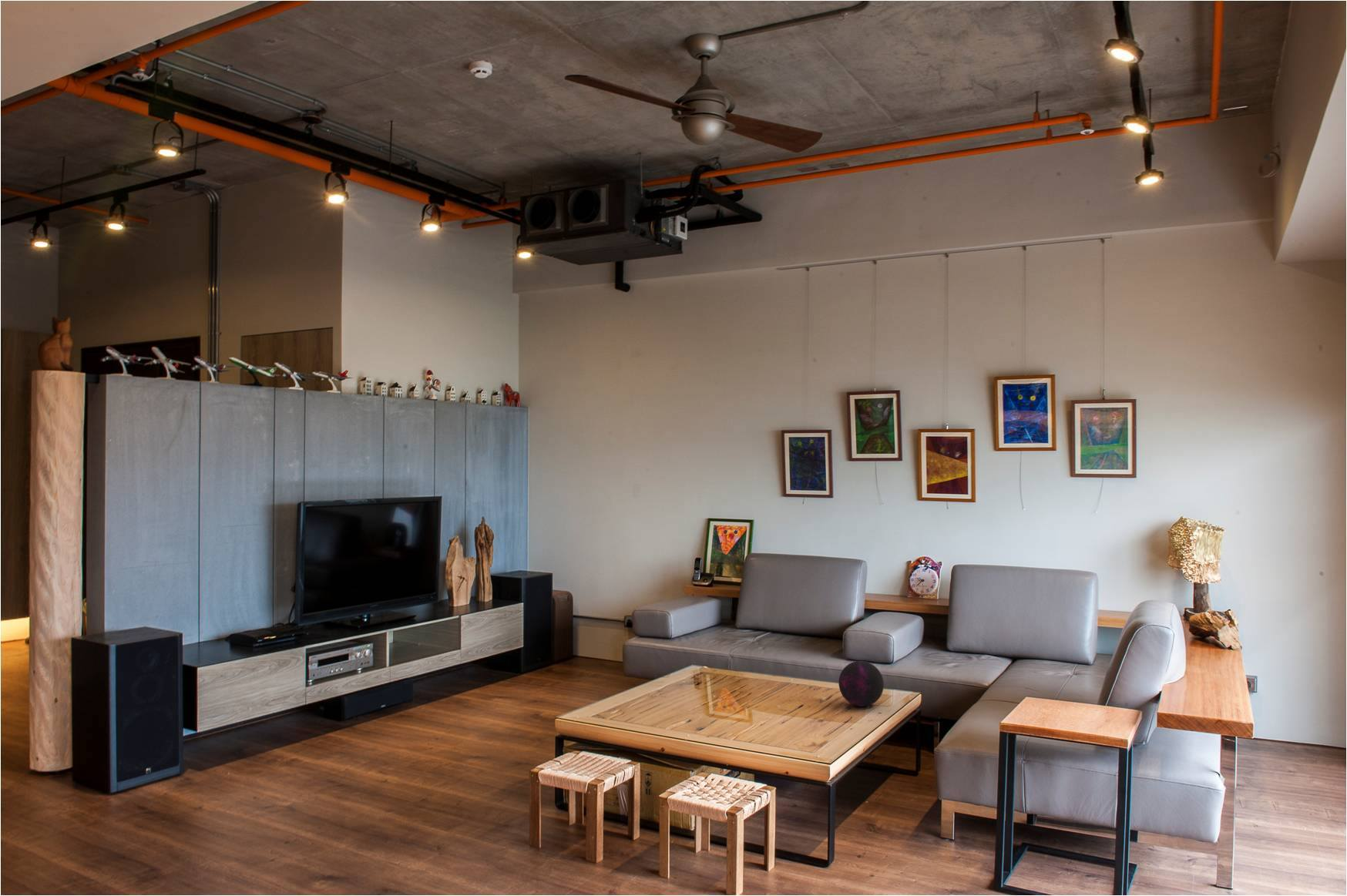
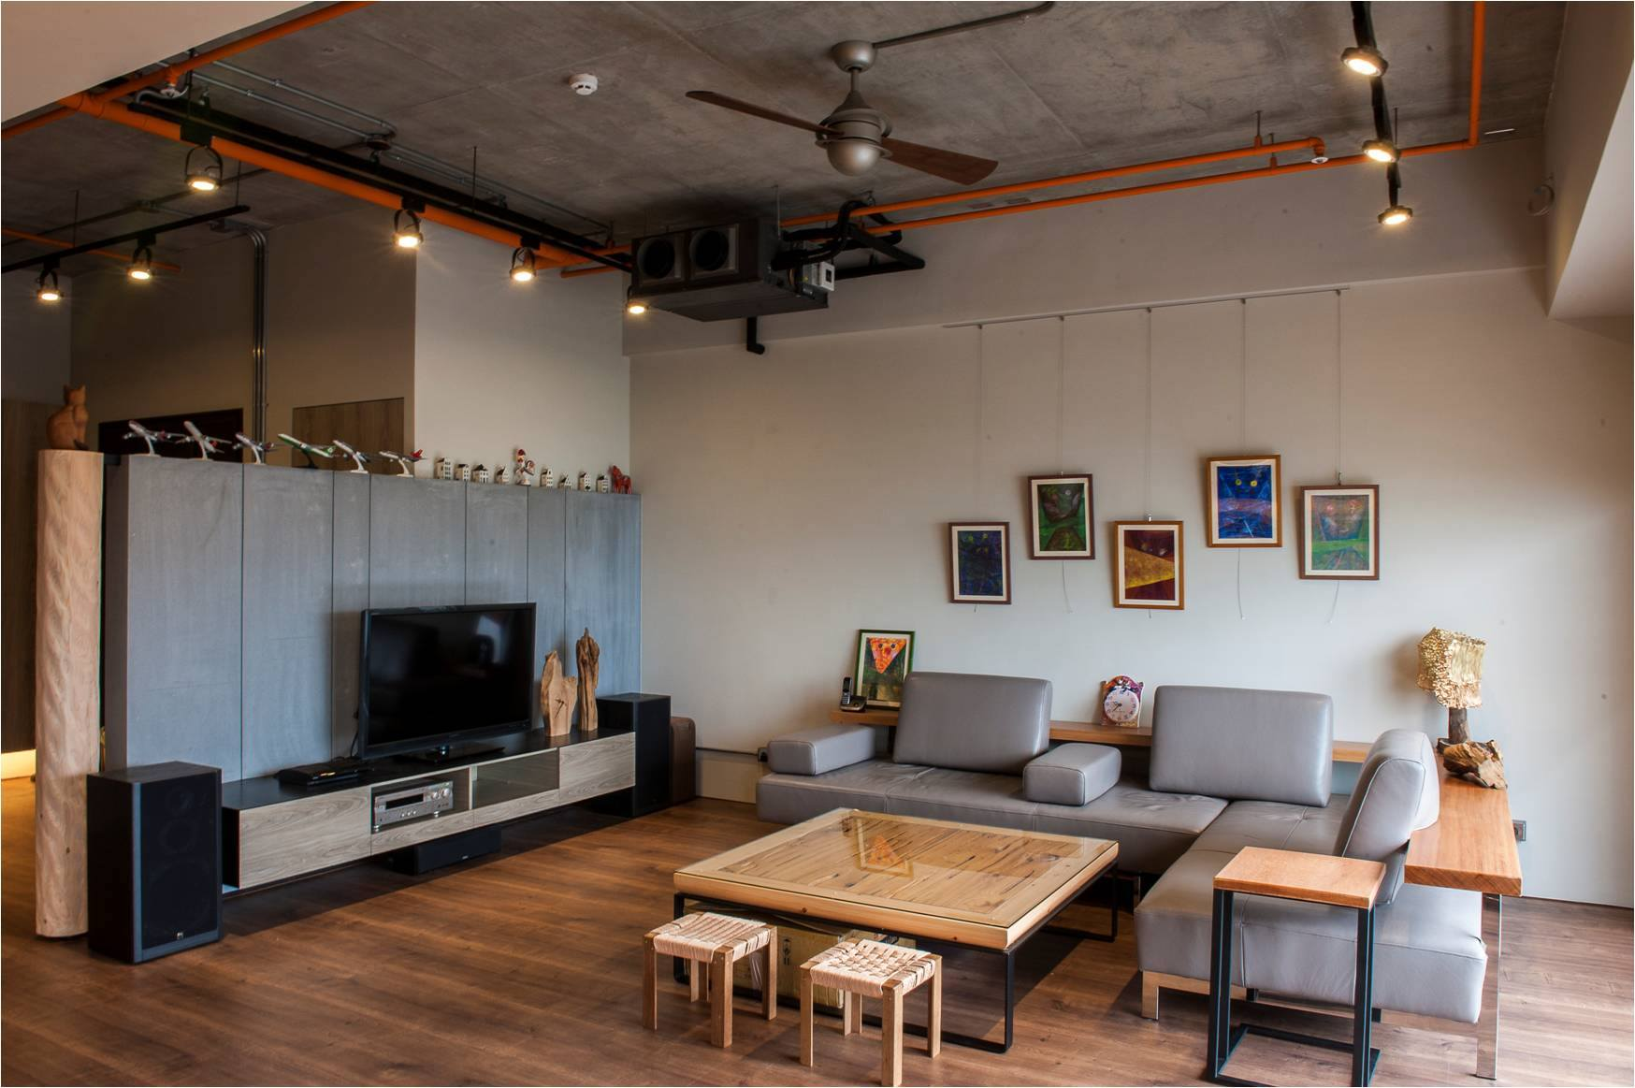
- decorative orb [838,660,885,707]
